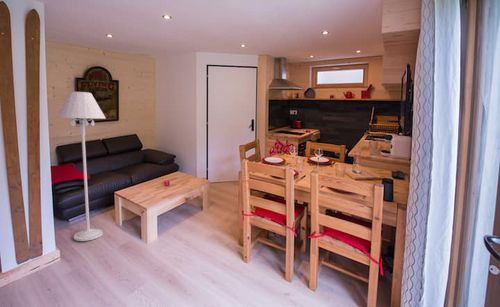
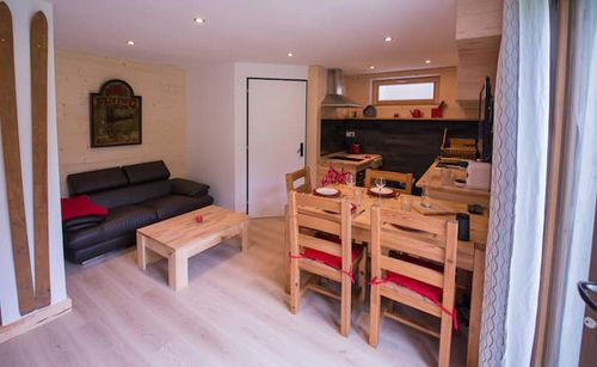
- floor lamp [55,91,107,242]
